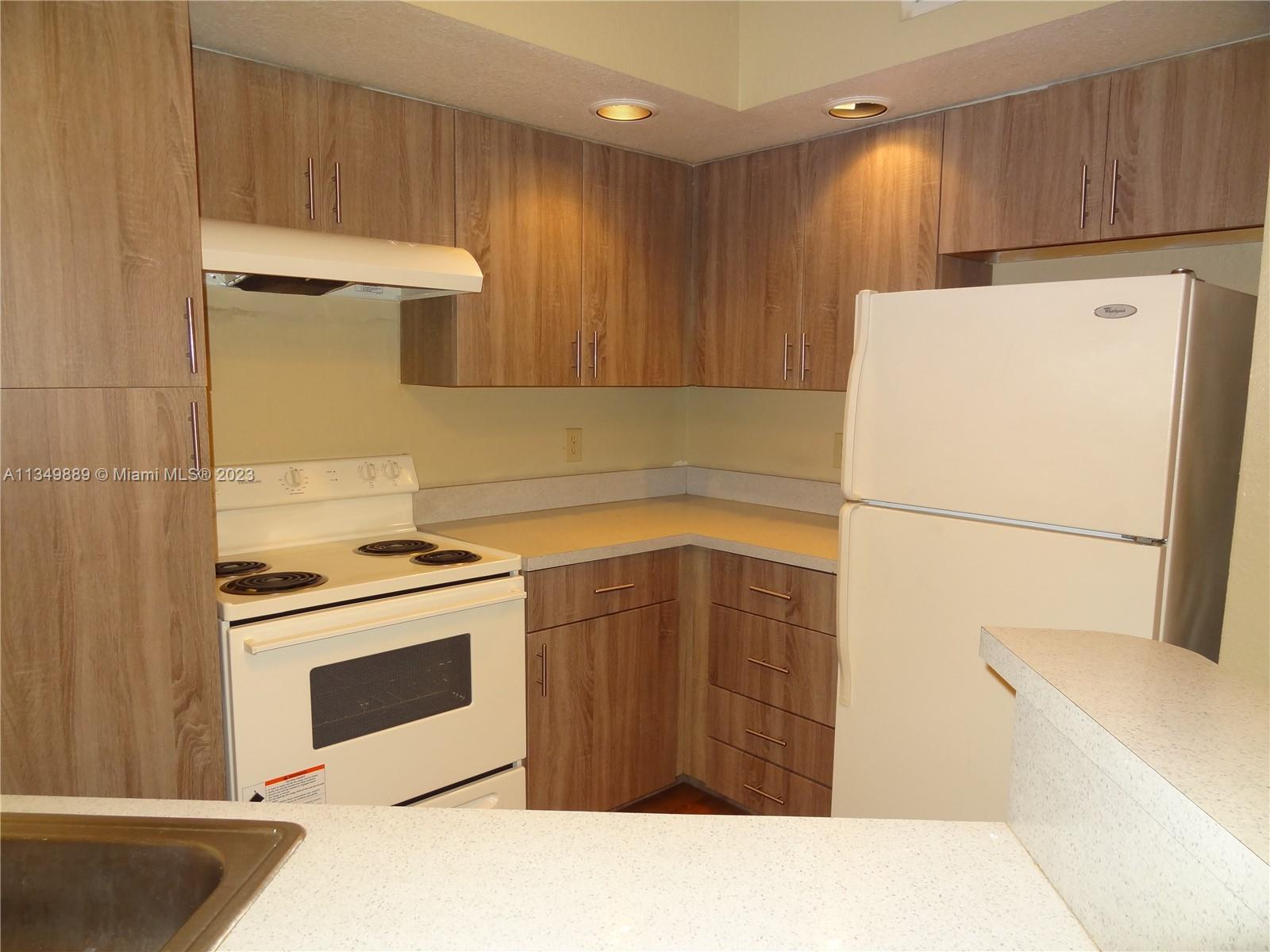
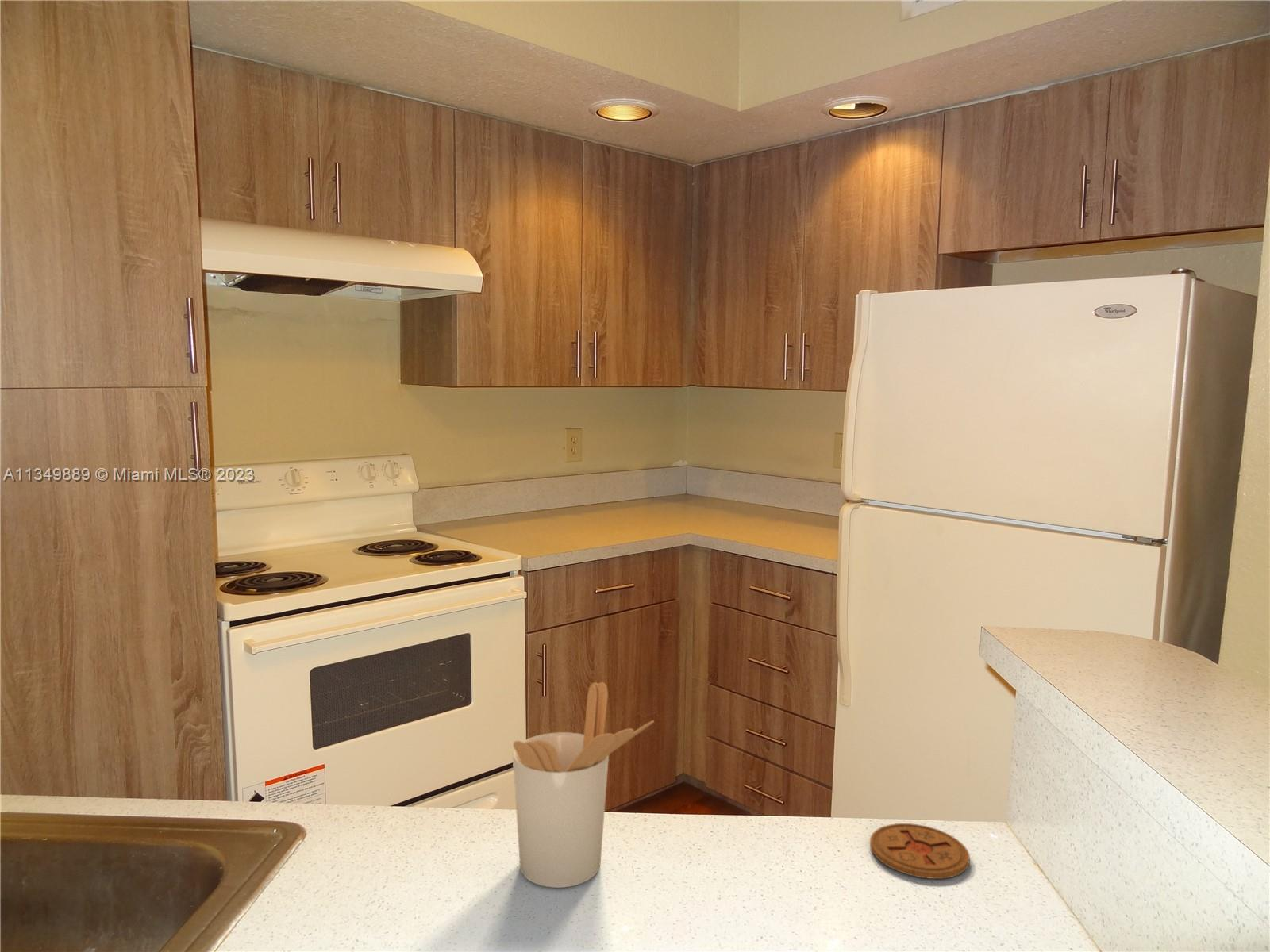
+ coaster [869,823,971,880]
+ utensil holder [512,681,655,889]
